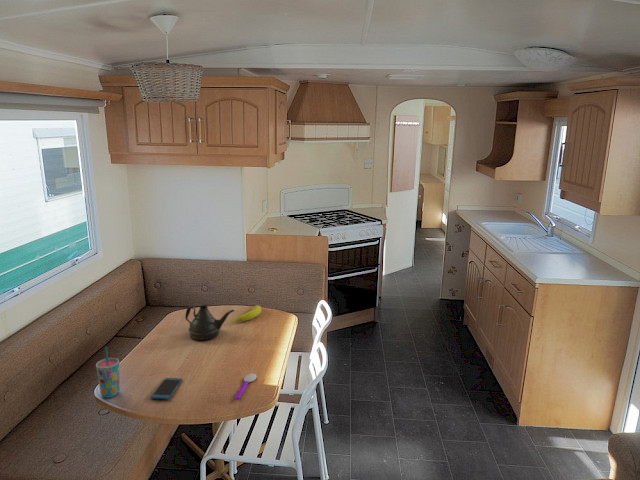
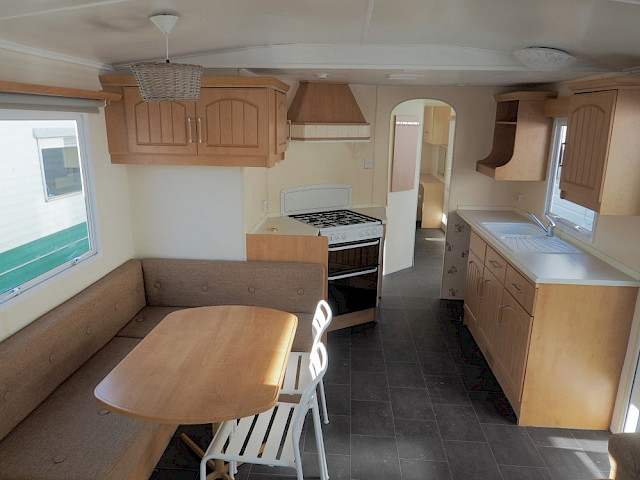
- teapot [184,305,236,341]
- smartphone [150,377,183,400]
- cup [95,346,121,399]
- spoon [234,373,258,400]
- fruit [232,304,262,323]
